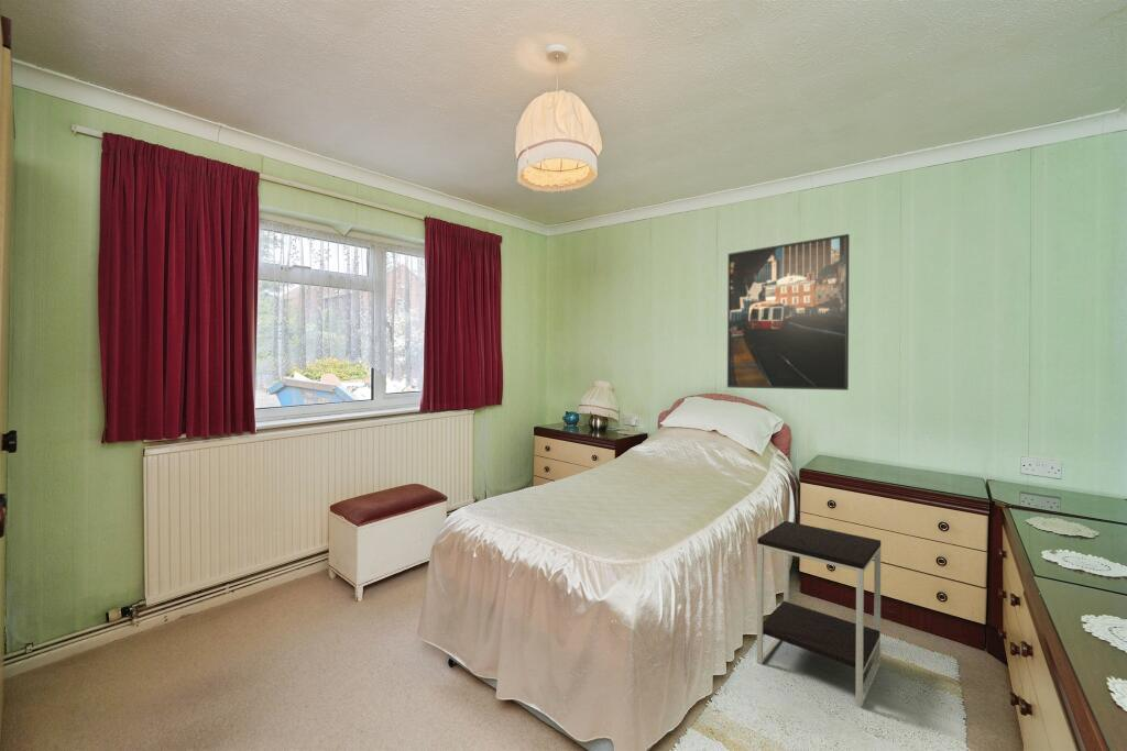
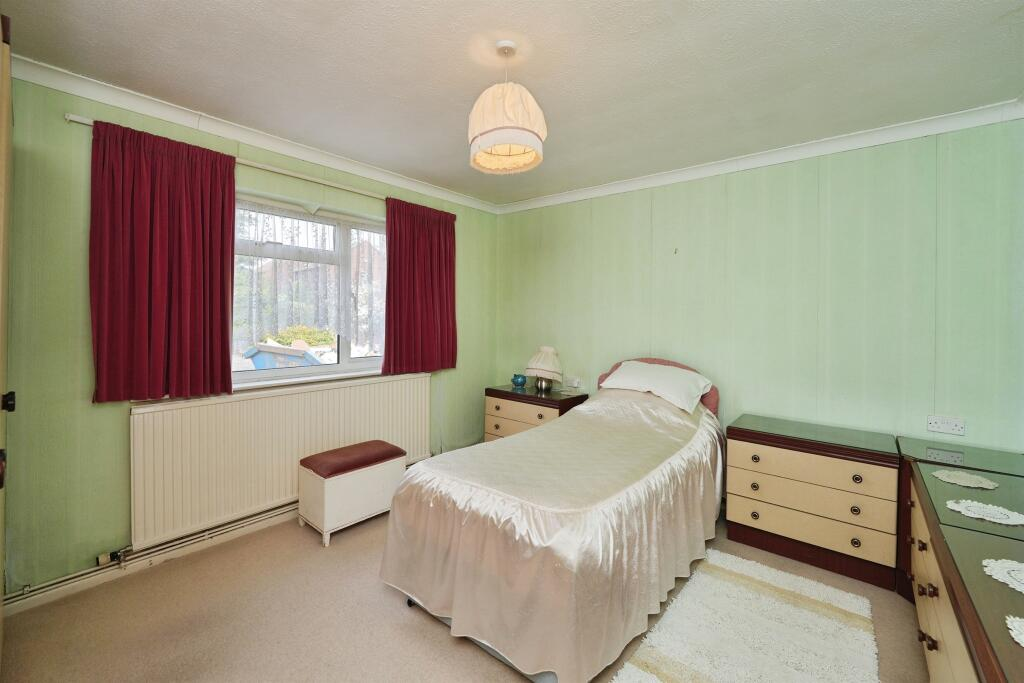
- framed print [726,233,851,391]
- side table [756,520,882,707]
